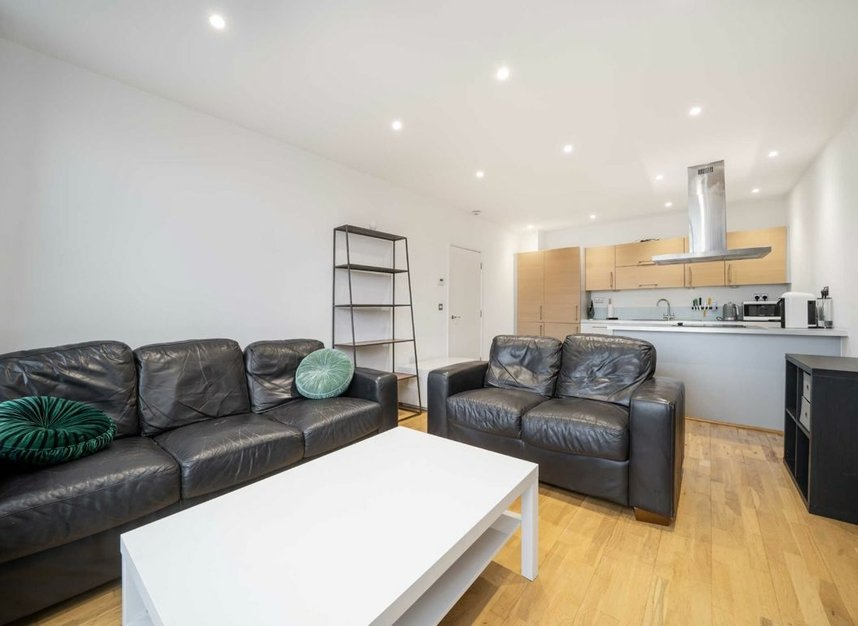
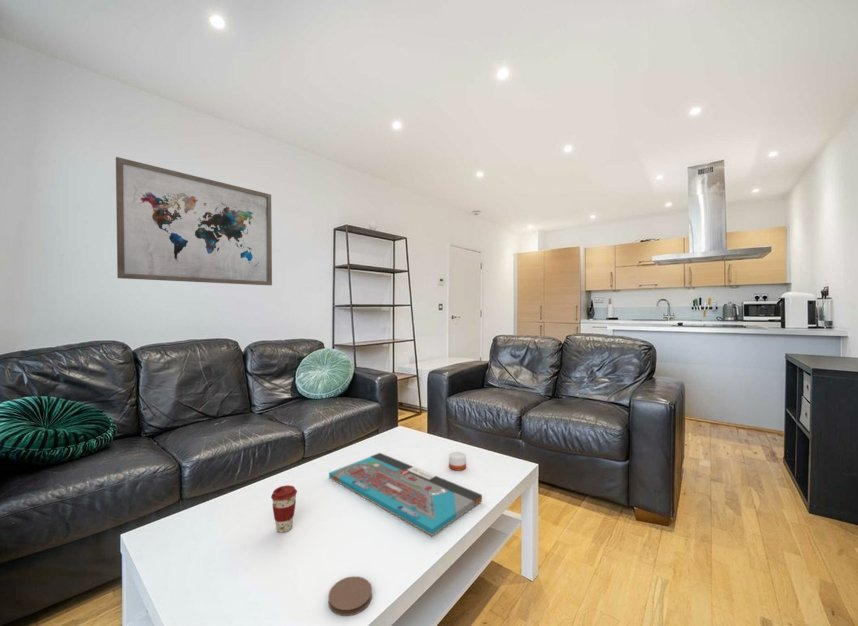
+ coffee cup [270,484,298,533]
+ coaster [327,576,373,617]
+ wall art [115,156,273,287]
+ candle [448,451,467,471]
+ board game [328,452,483,537]
